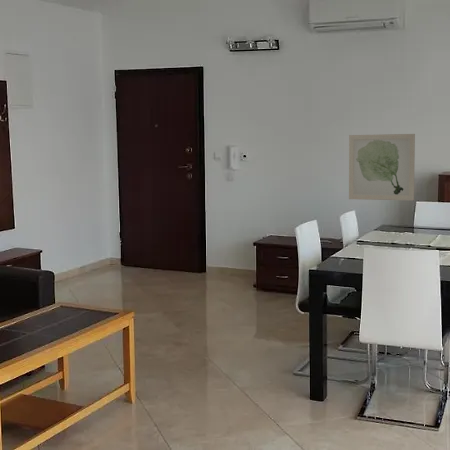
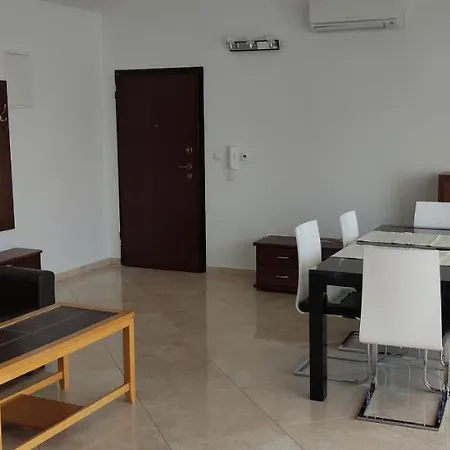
- wall art [348,133,416,201]
